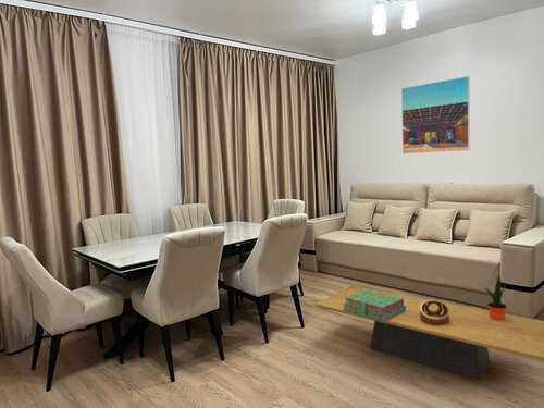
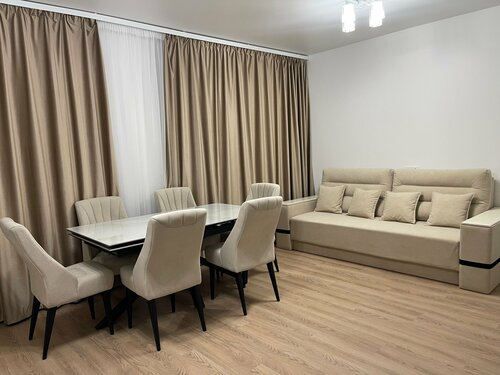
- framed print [400,75,471,154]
- stack of books [343,289,406,322]
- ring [420,299,449,325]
- potted plant [484,274,508,320]
- coffee table [314,284,544,381]
